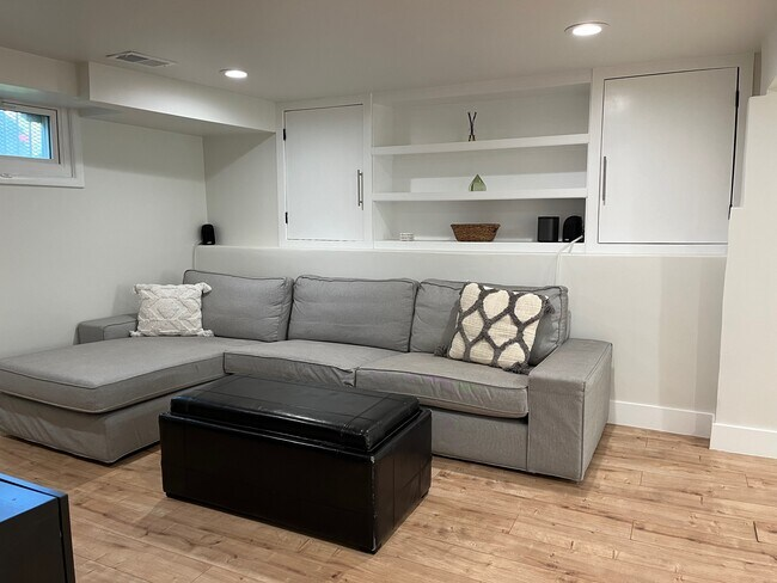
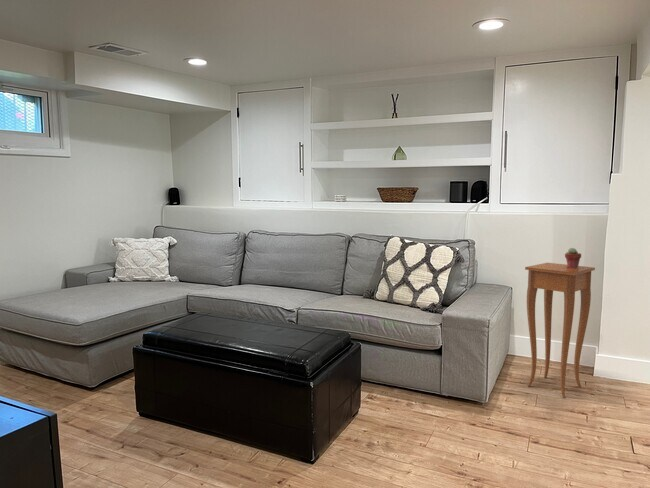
+ potted succulent [564,247,582,268]
+ side table [524,262,596,398]
